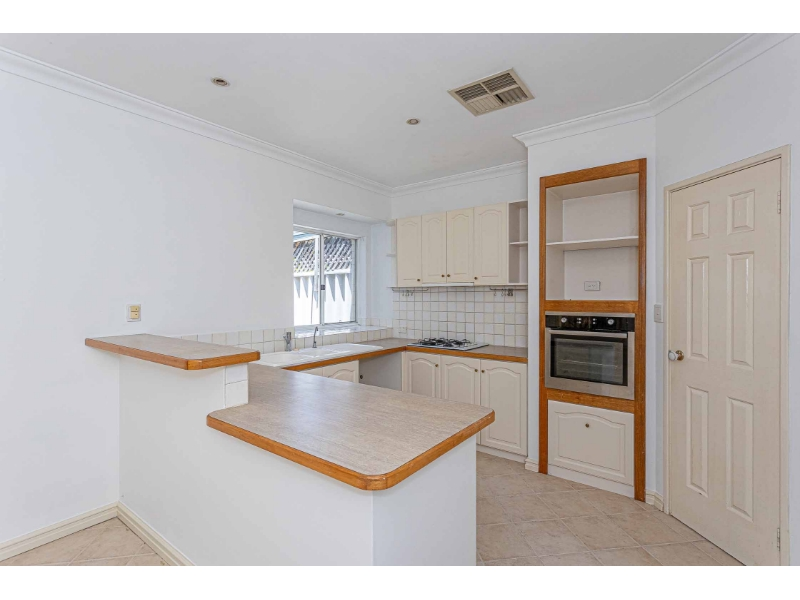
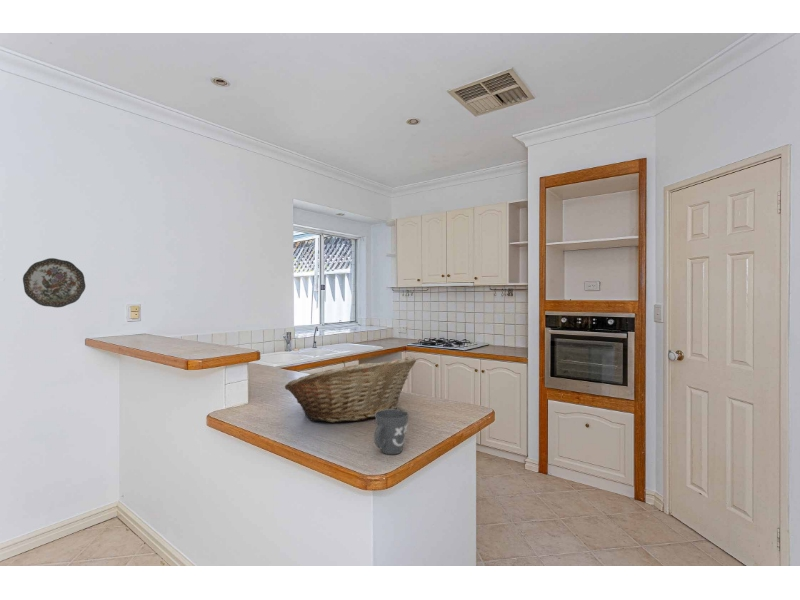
+ fruit basket [284,356,417,423]
+ decorative plate [22,257,86,308]
+ mug [373,408,409,455]
